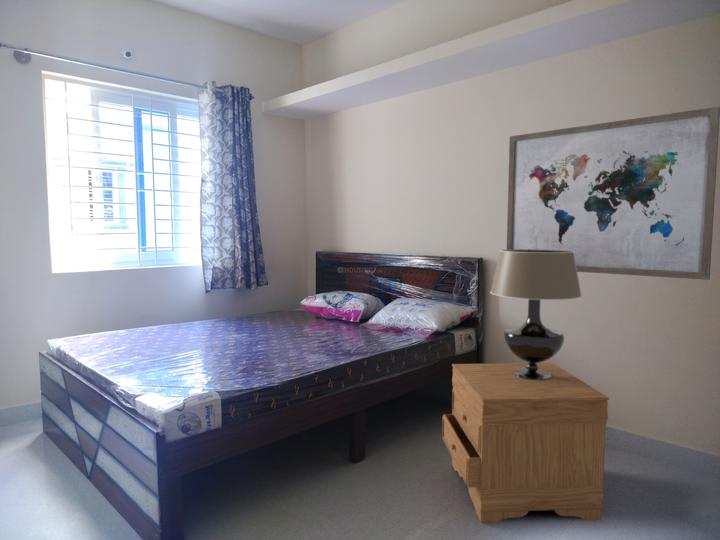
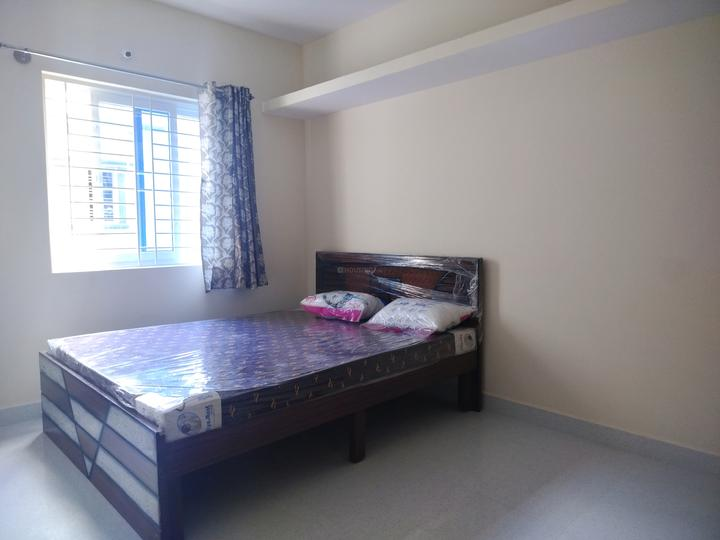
- table lamp [489,249,583,380]
- wall art [506,106,720,281]
- nightstand [441,362,610,524]
